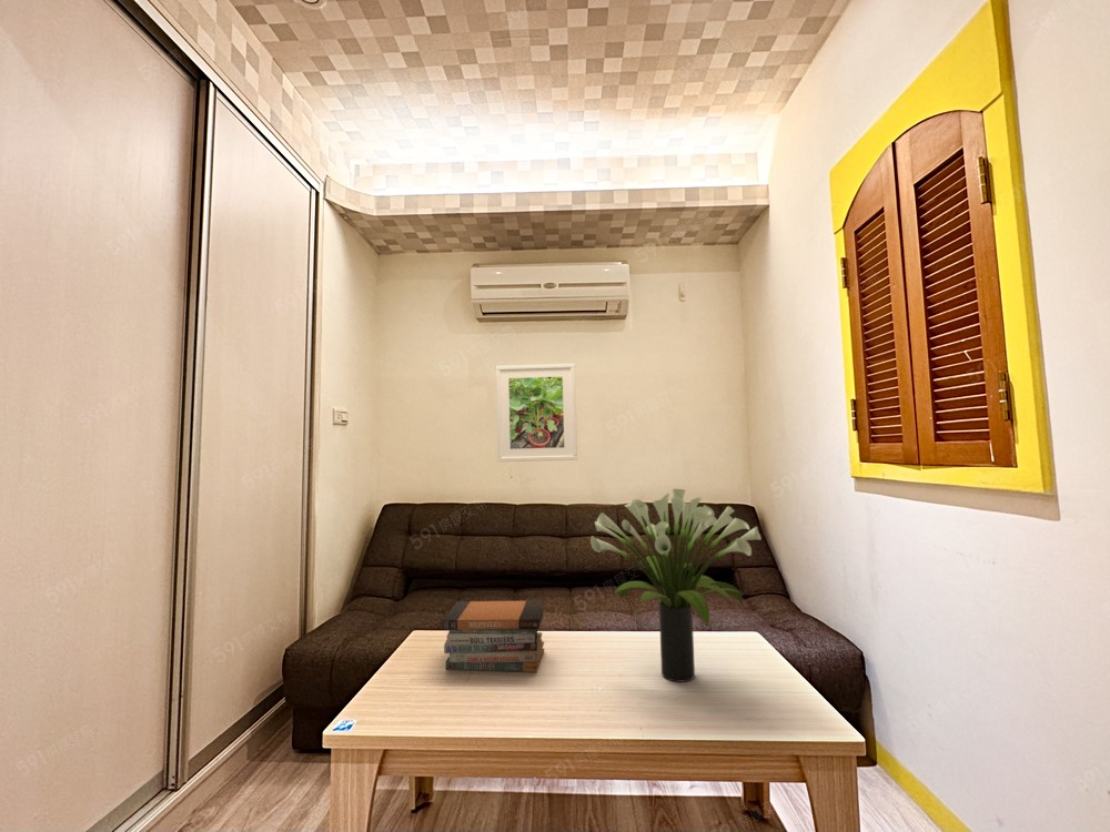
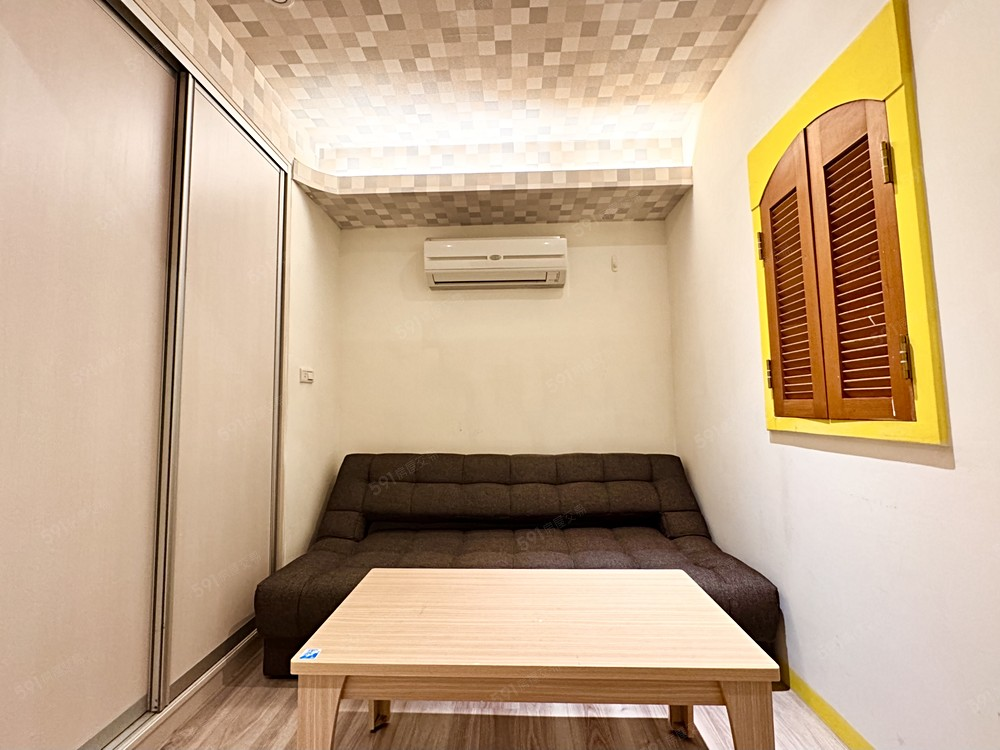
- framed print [495,363,578,463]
- potted plant [589,488,763,683]
- book stack [442,599,545,673]
